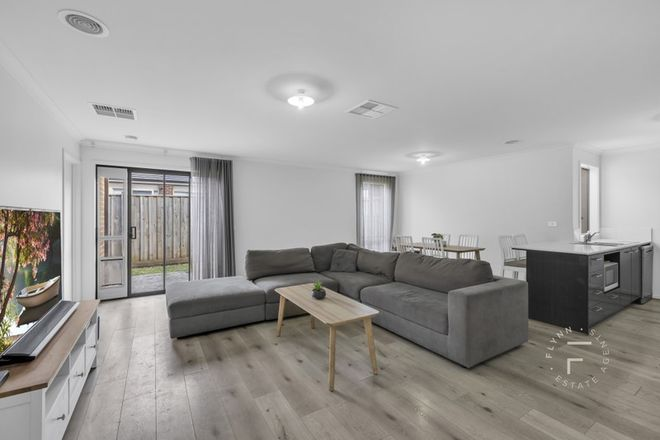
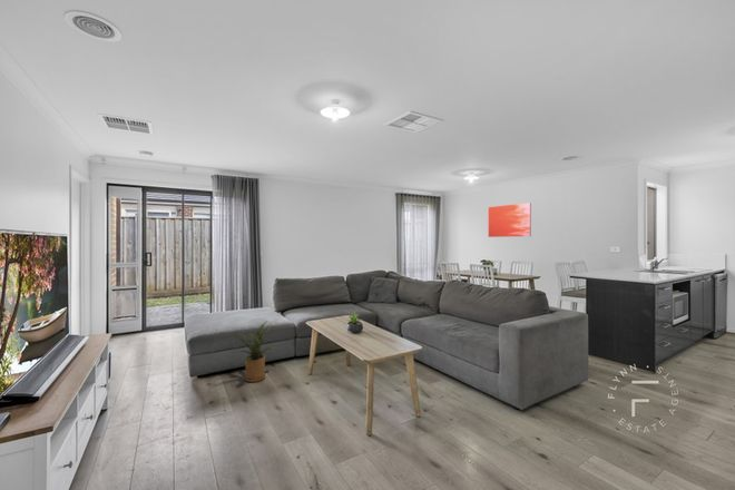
+ wall art [488,202,532,238]
+ house plant [229,321,277,383]
